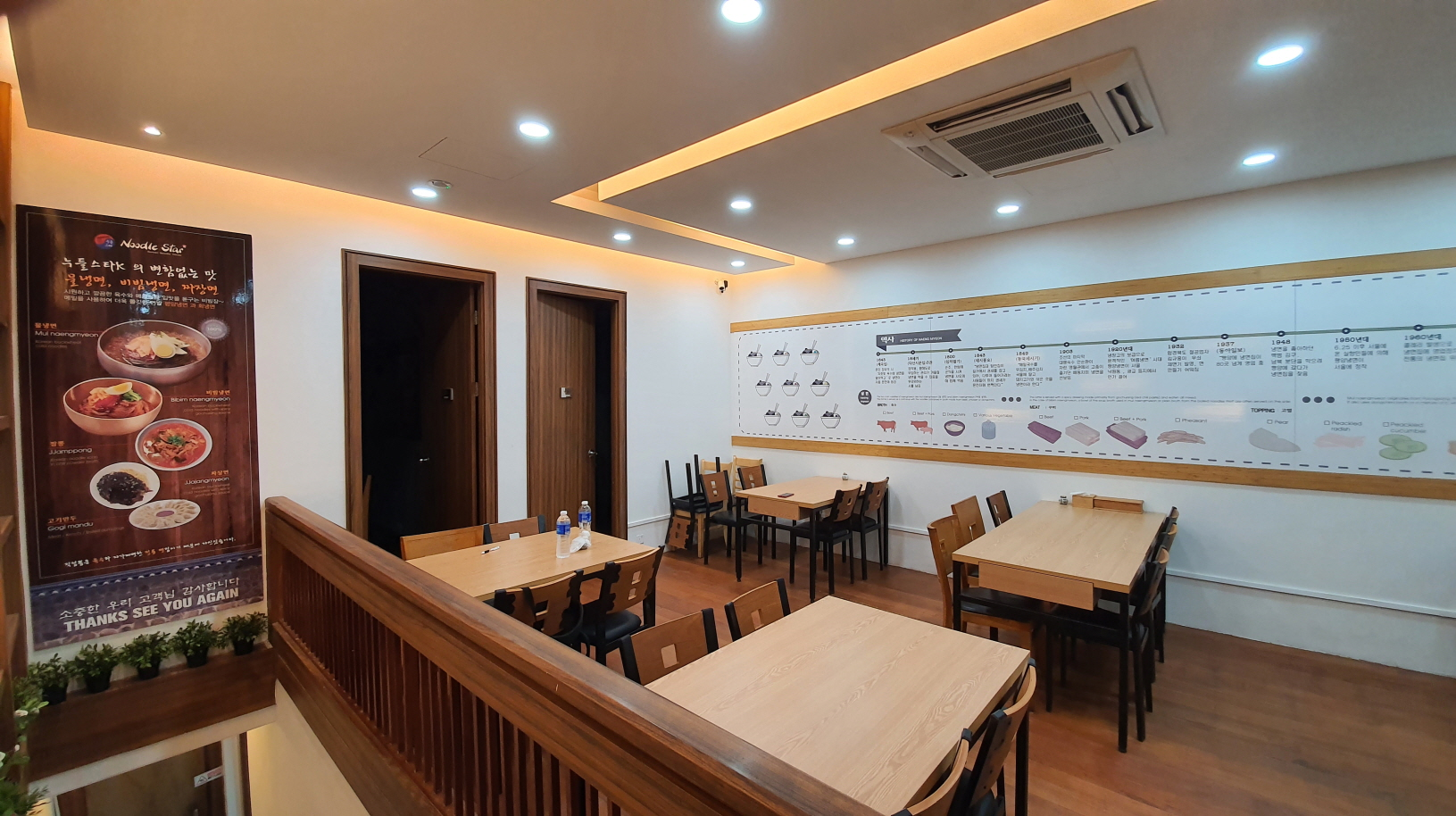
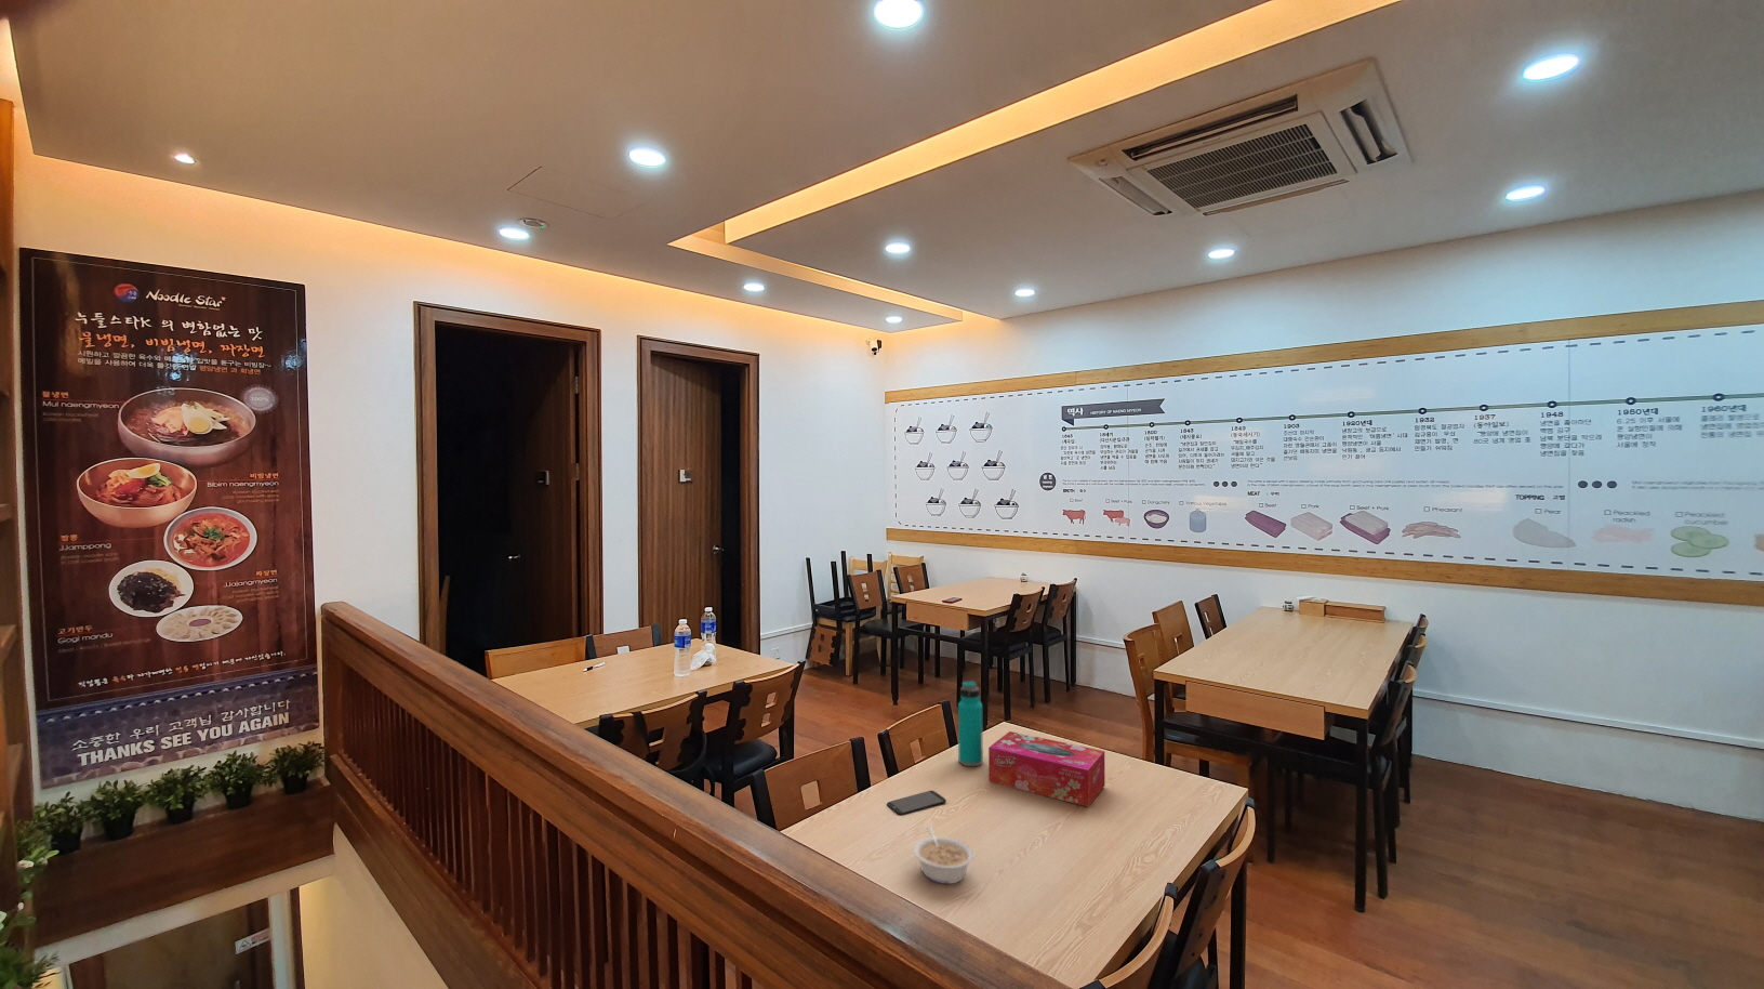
+ water bottle [957,680,984,767]
+ legume [912,824,975,885]
+ smartphone [886,790,947,816]
+ tissue box [987,731,1106,808]
